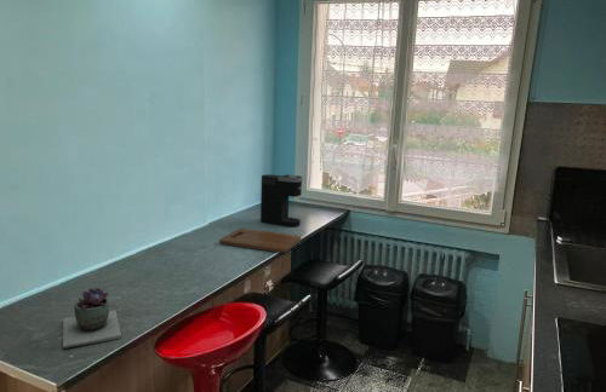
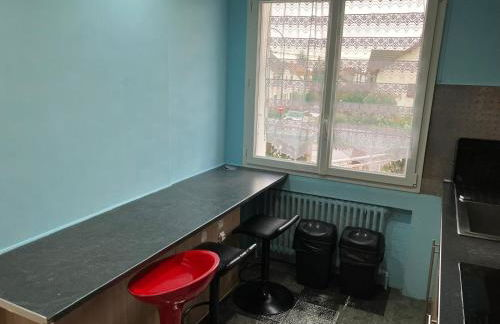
- coffee maker [259,173,304,227]
- succulent plant [62,287,122,350]
- cutting board [218,227,302,254]
